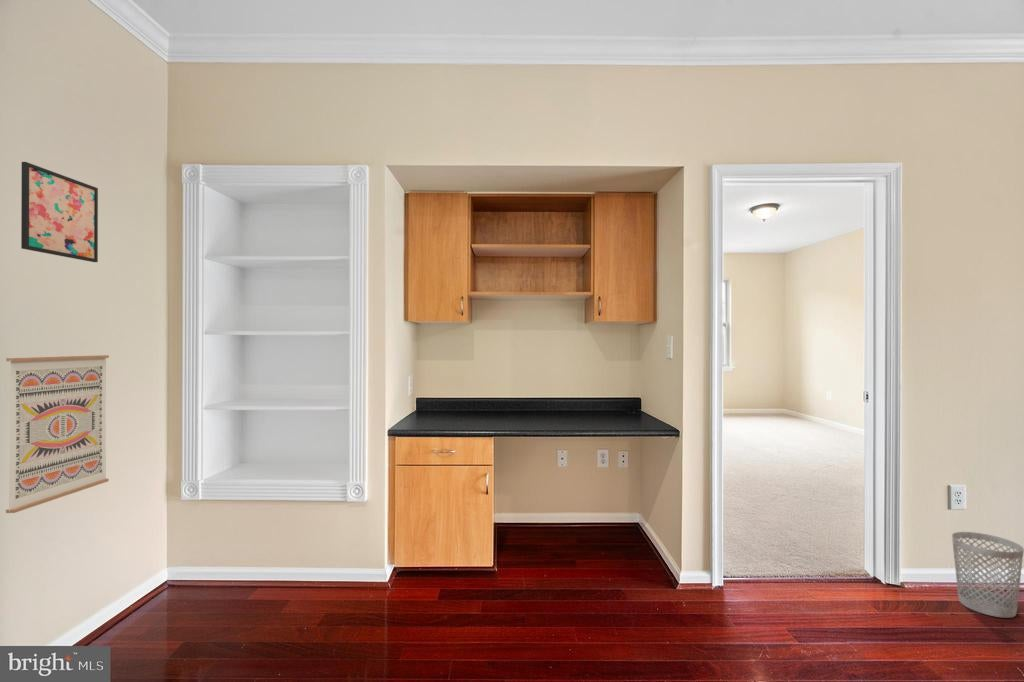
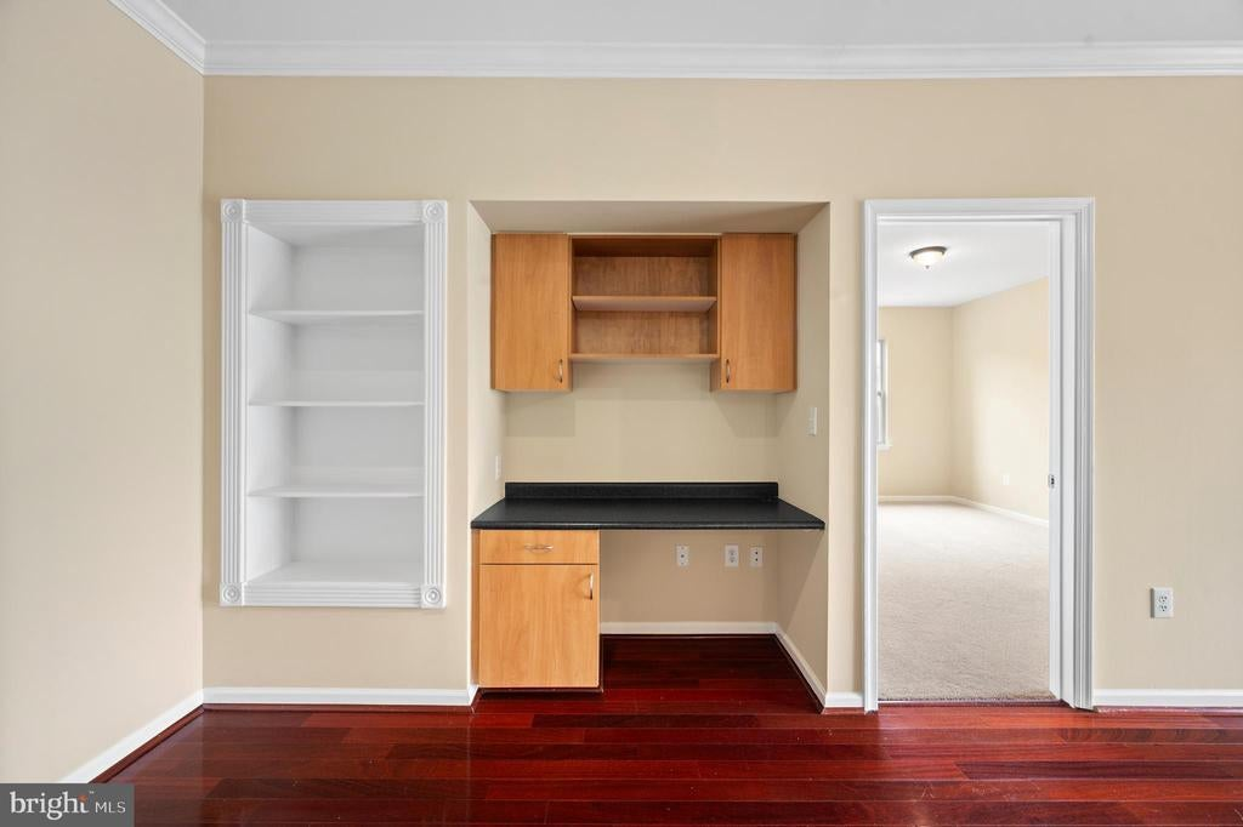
- wall art [20,161,99,263]
- wall art [5,354,110,514]
- wastebasket [951,531,1024,619]
